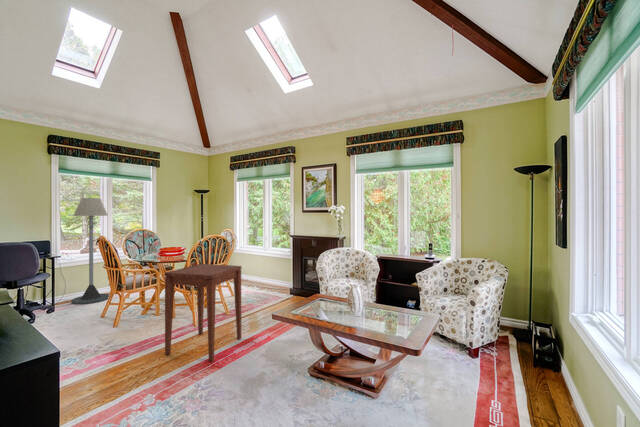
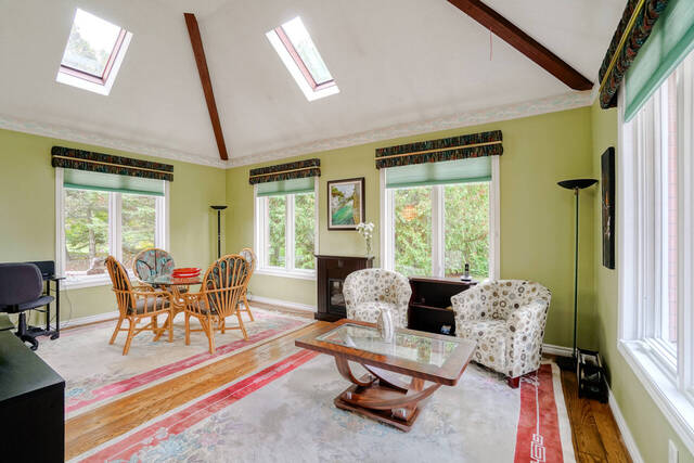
- side table [164,263,242,363]
- floor lamp [70,197,110,305]
